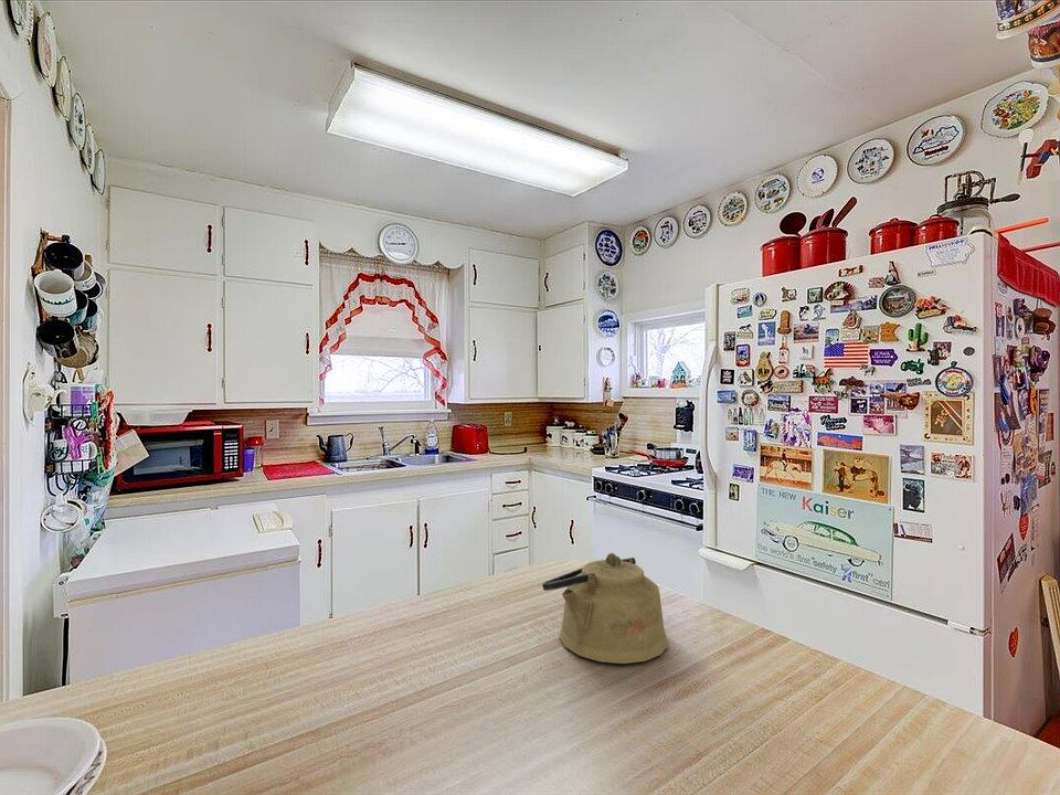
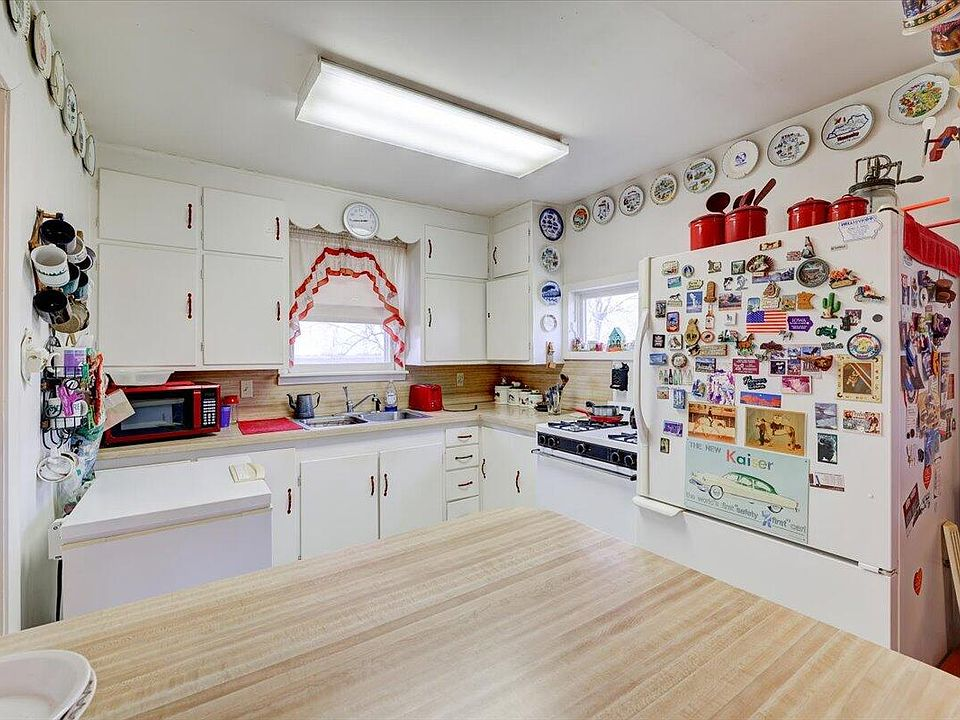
- kettle [541,552,669,665]
